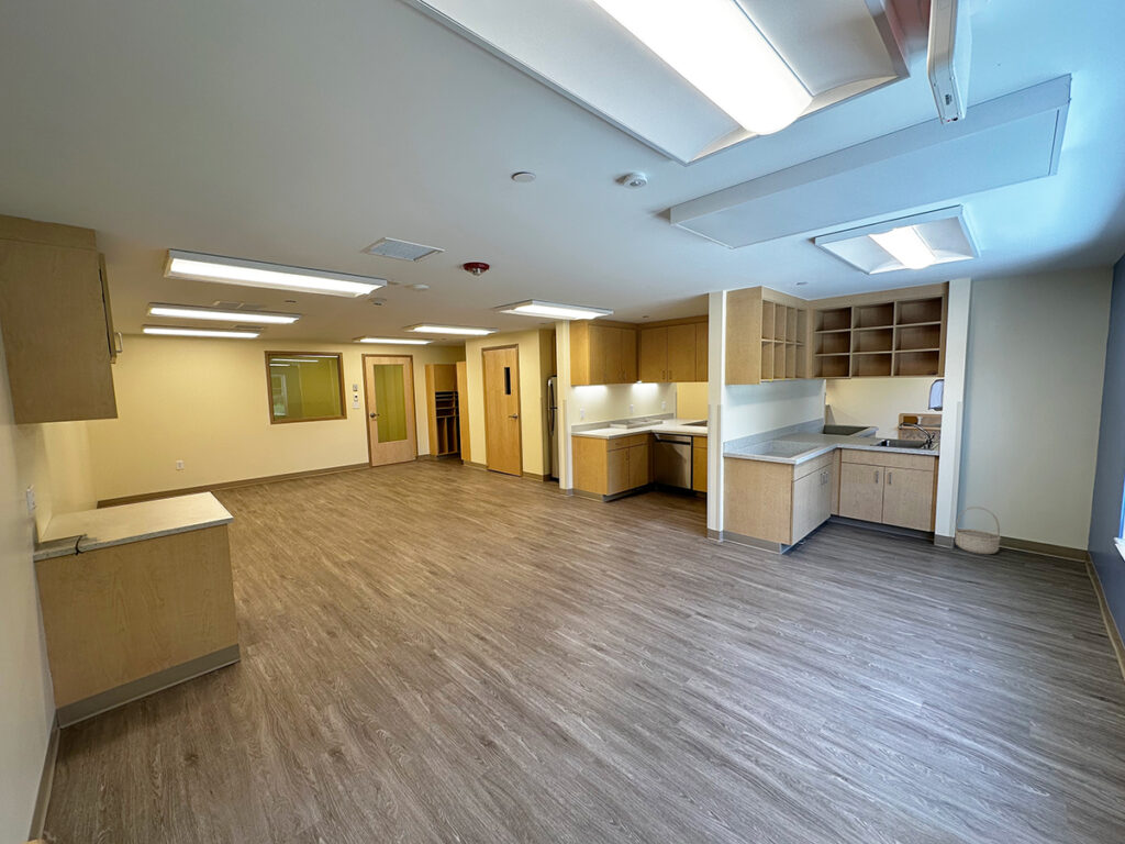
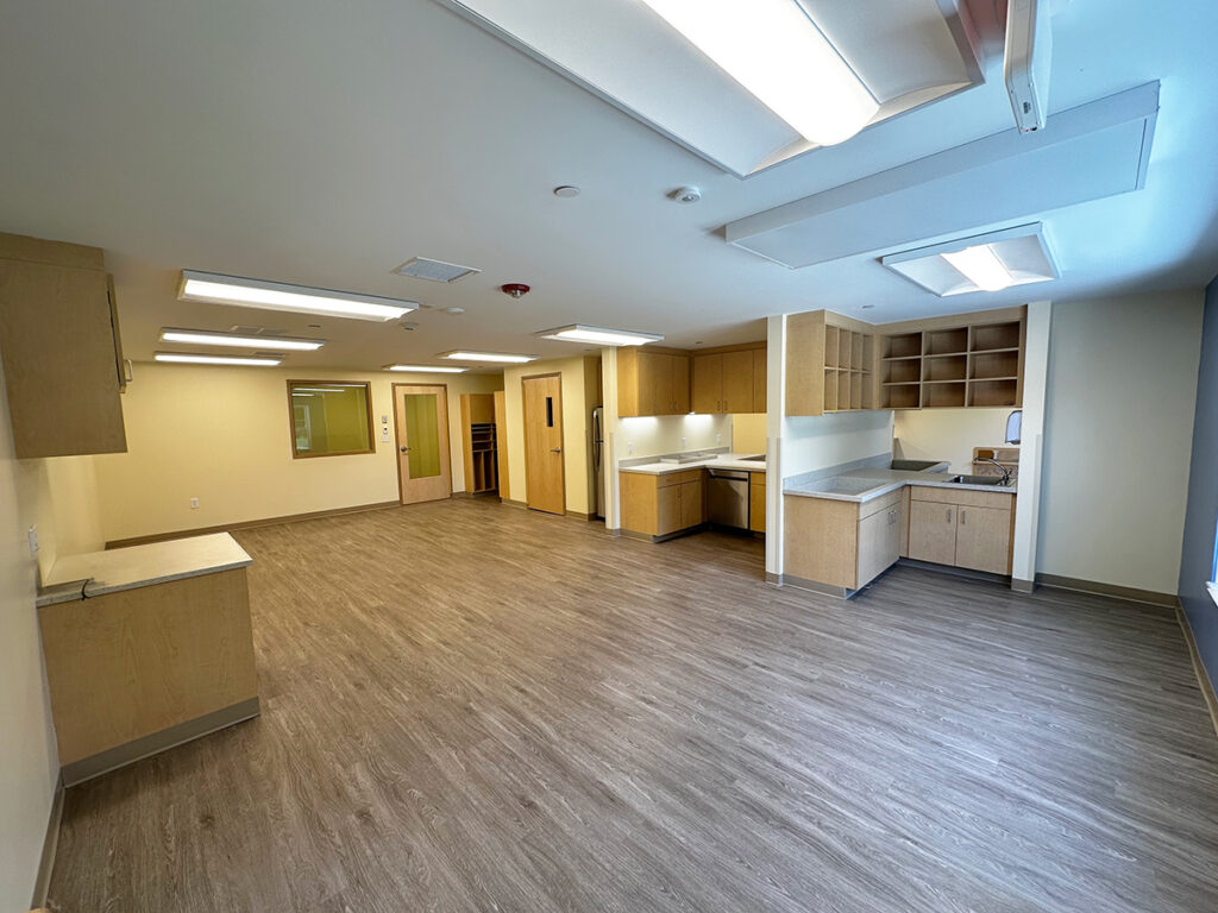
- basket [954,506,1002,555]
